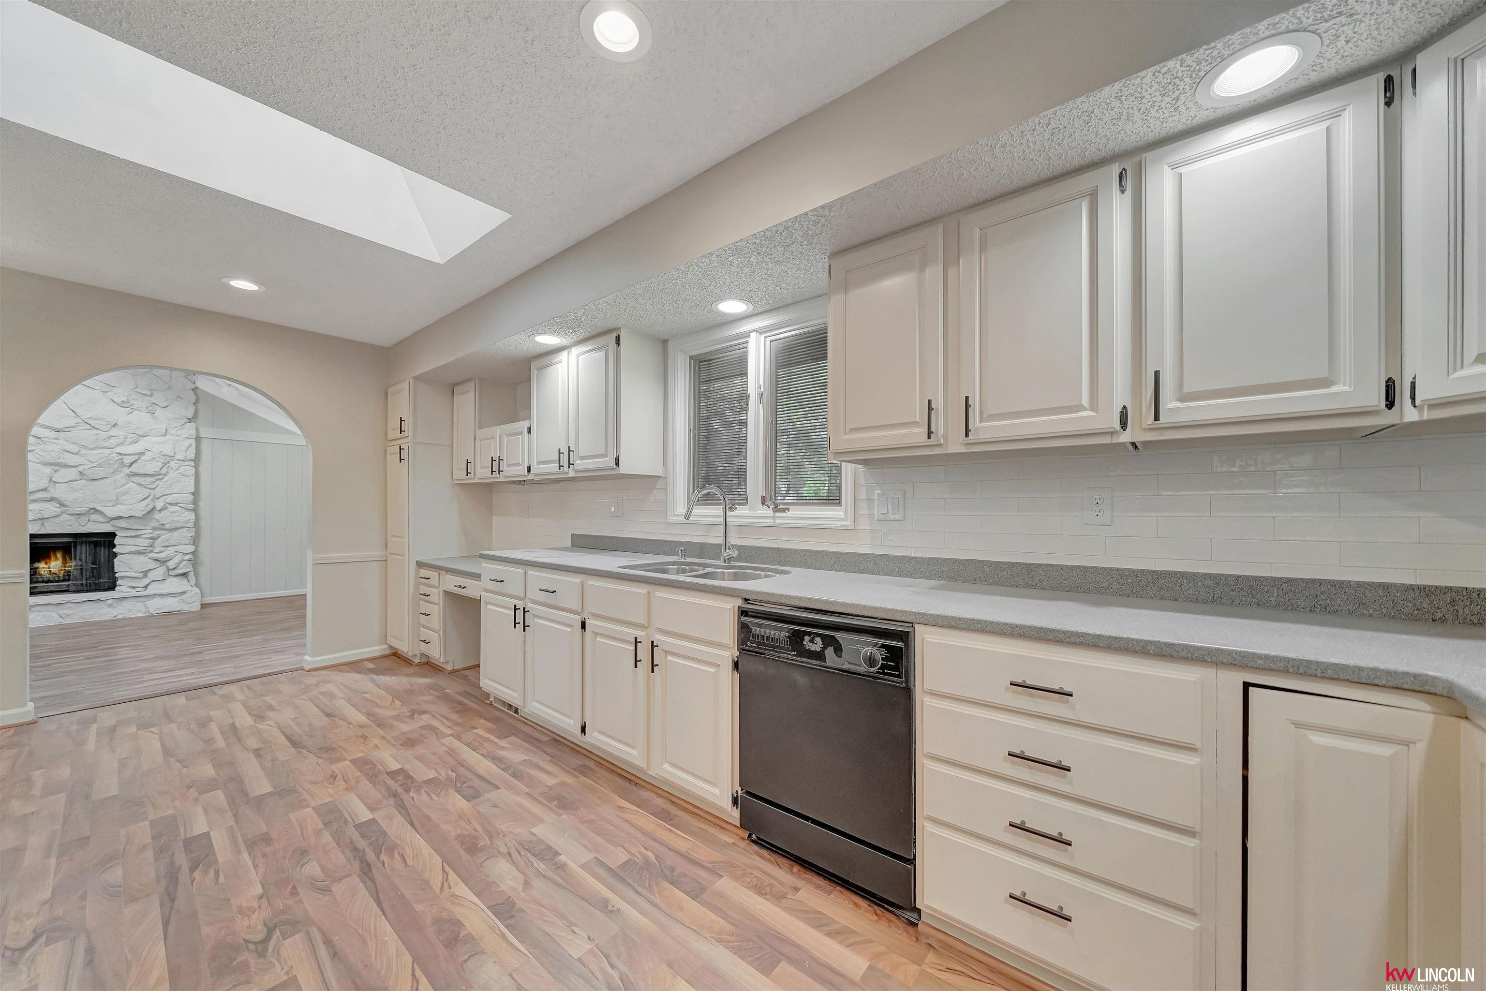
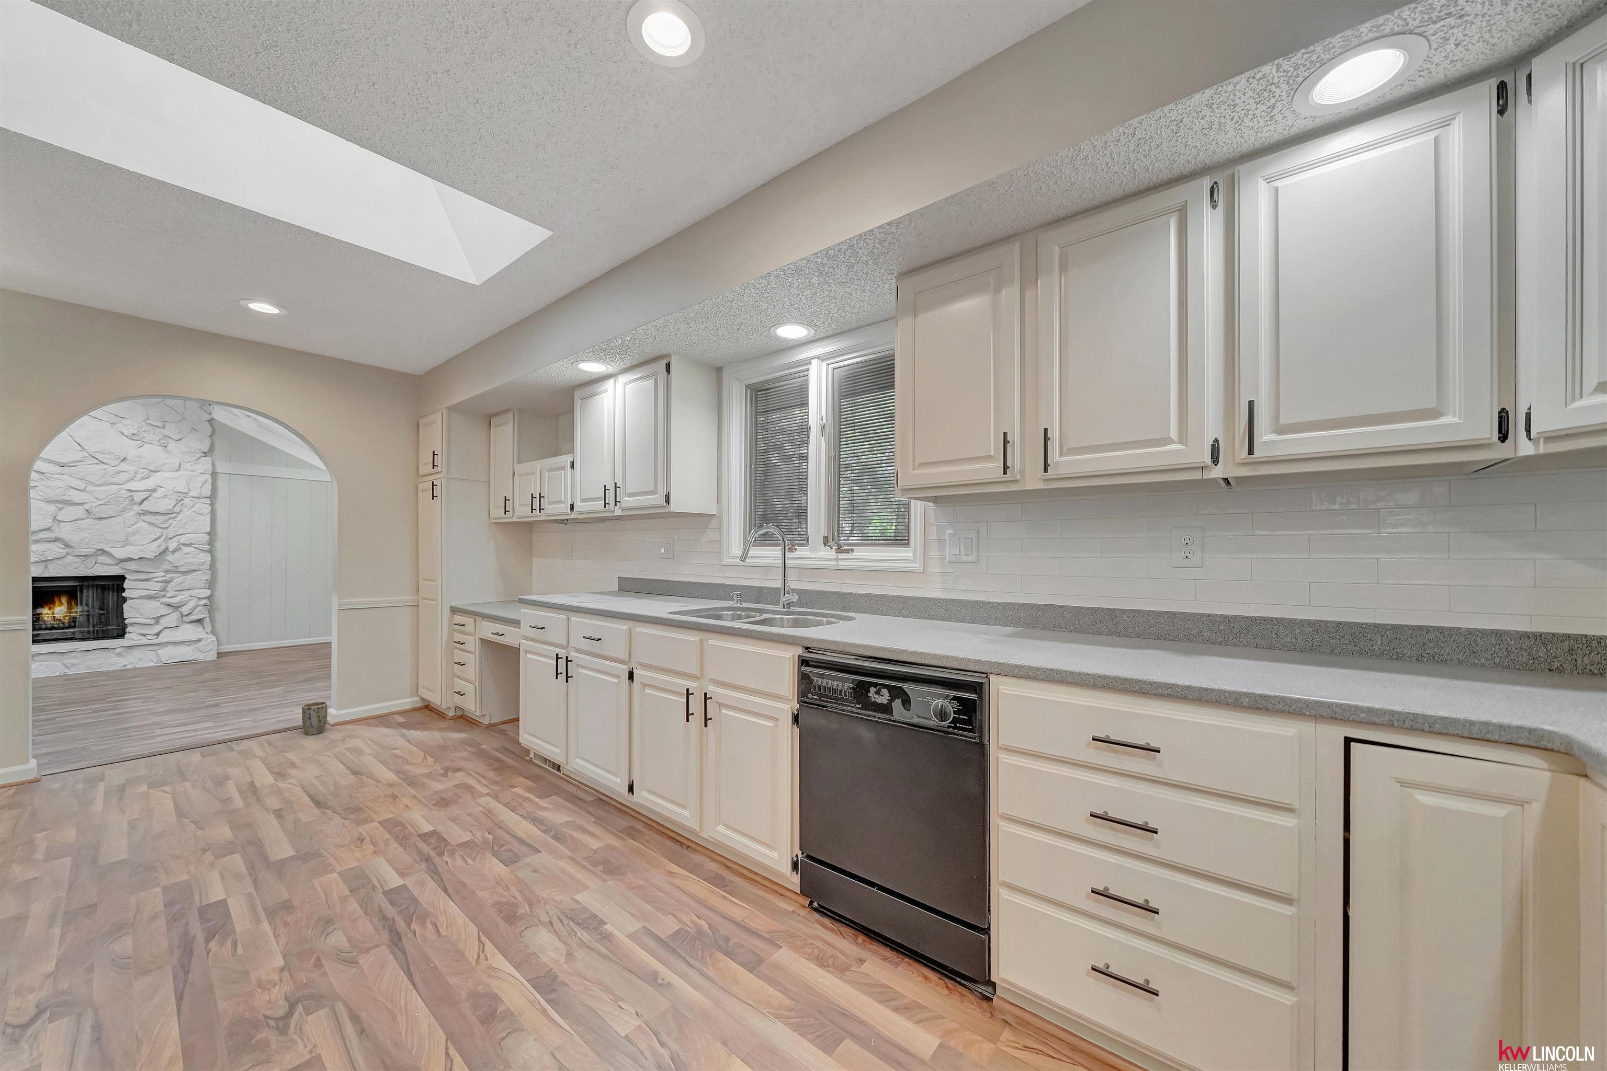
+ plant pot [301,702,328,735]
